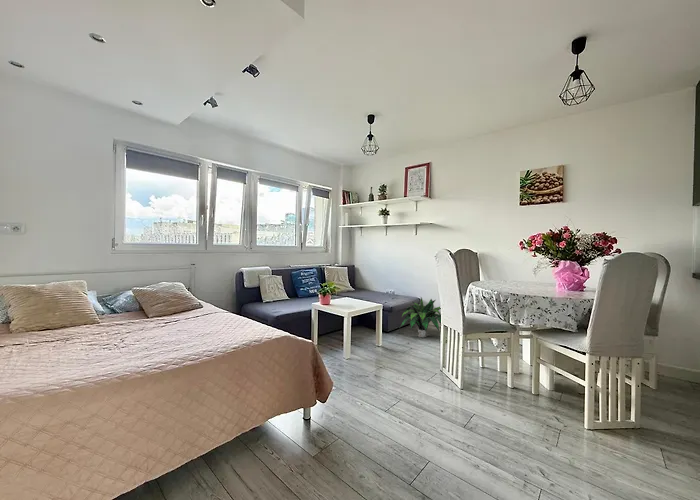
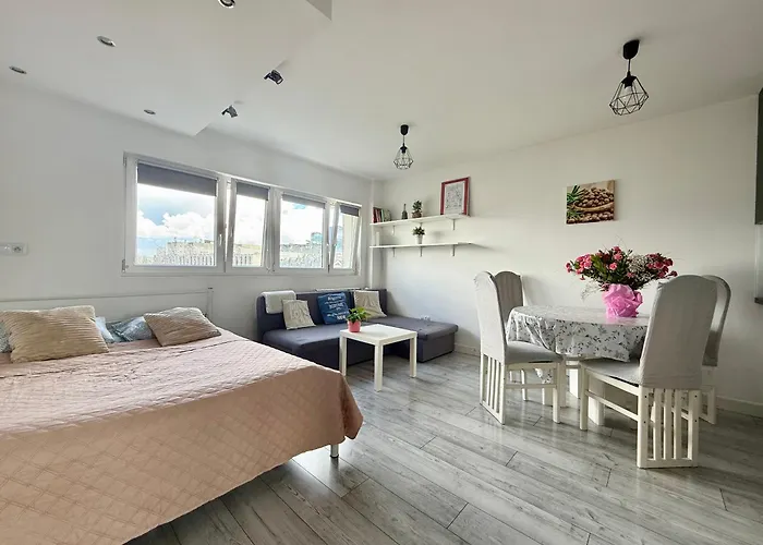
- potted plant [398,297,442,338]
